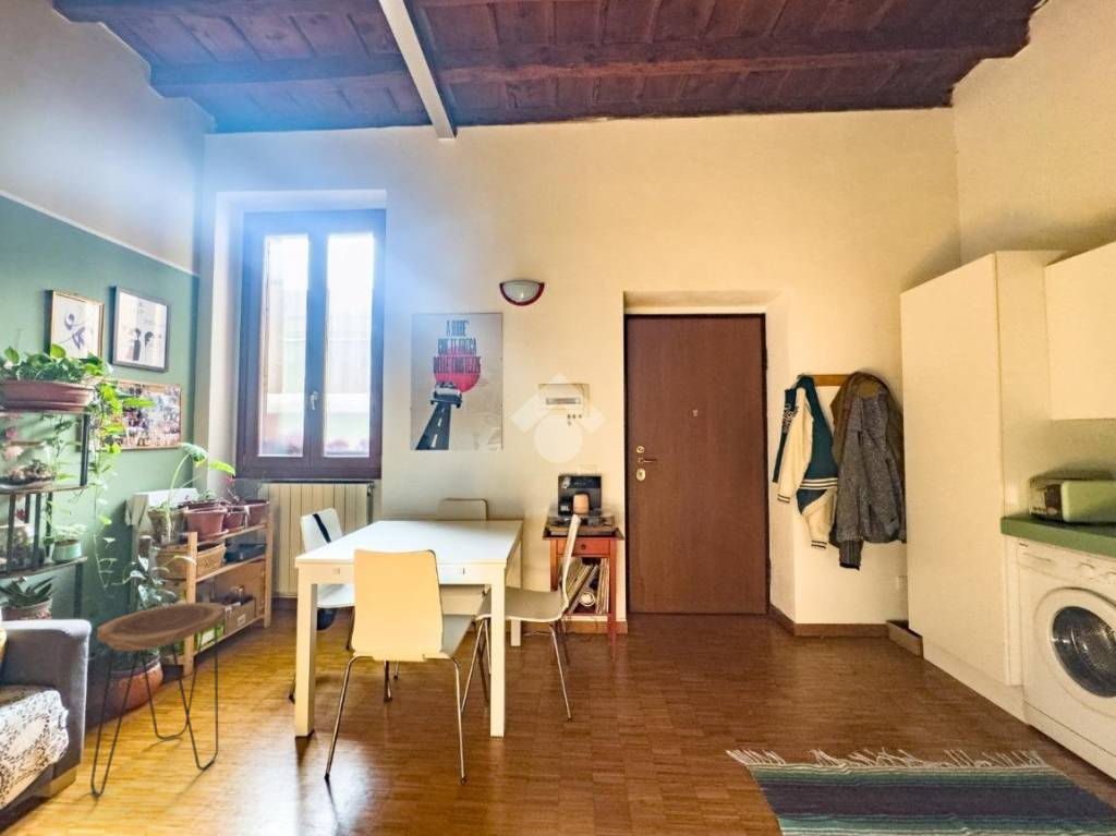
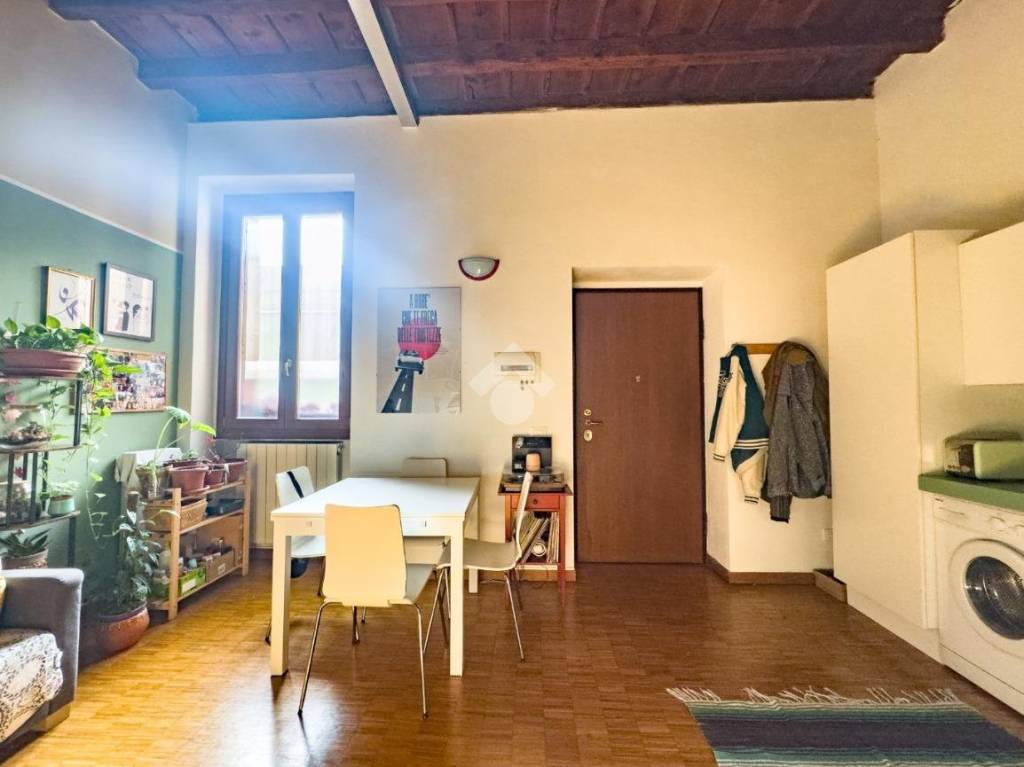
- side table [89,602,227,798]
